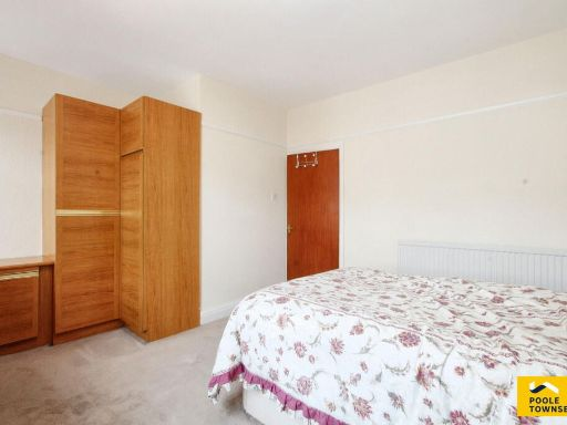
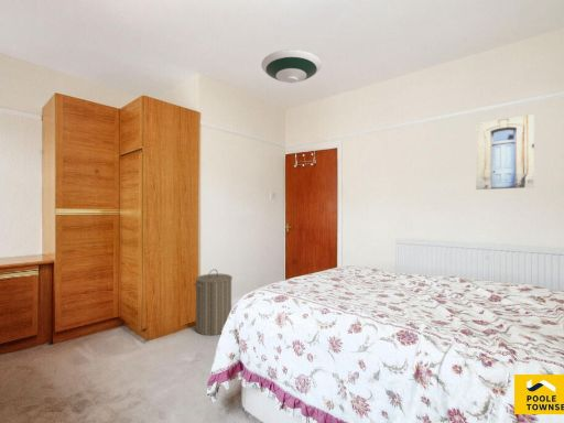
+ wall art [475,113,535,191]
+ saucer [260,48,323,84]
+ laundry hamper [193,268,234,336]
